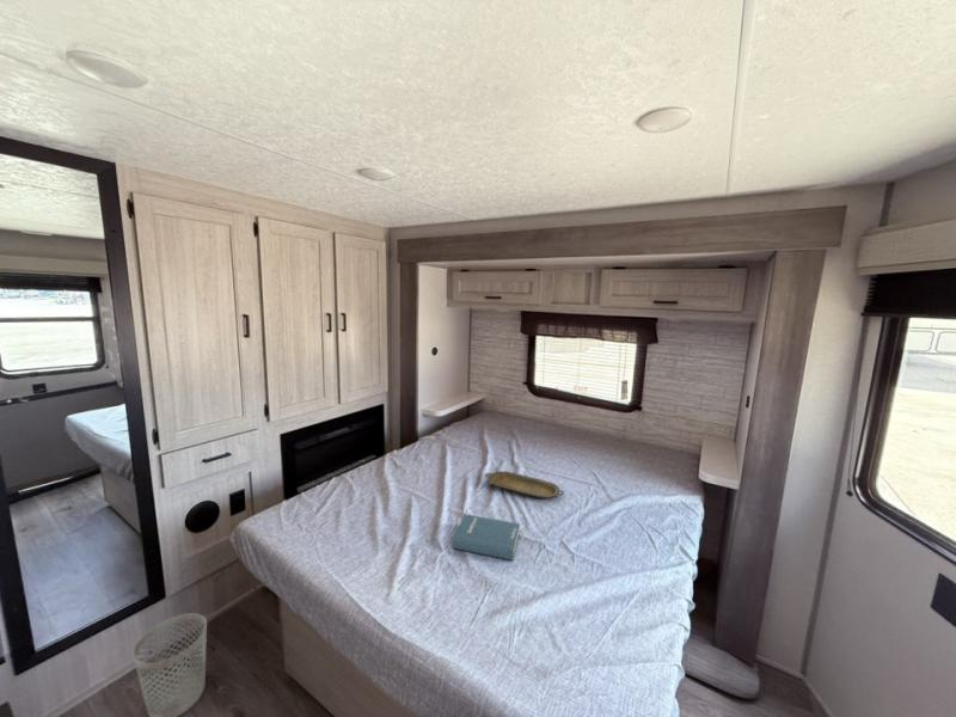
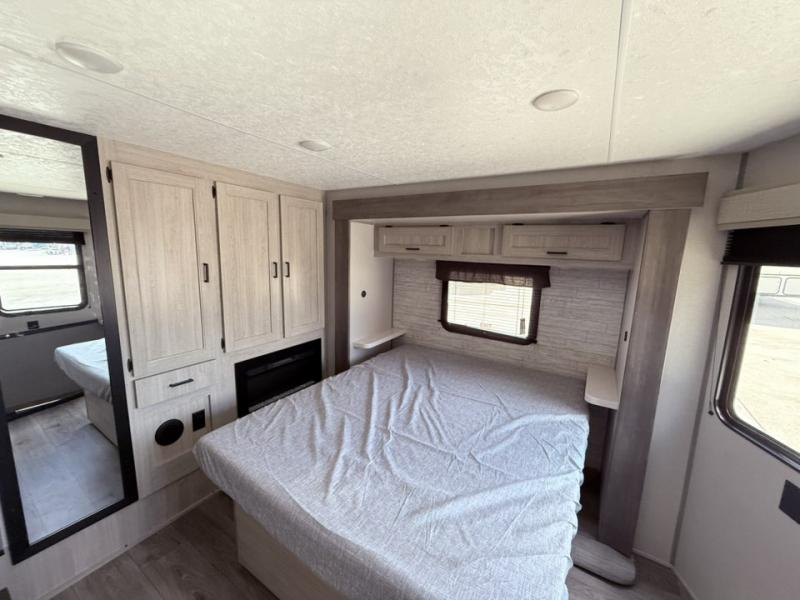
- serving tray [484,470,565,500]
- wastebasket [131,612,208,717]
- hardback book [451,513,521,562]
